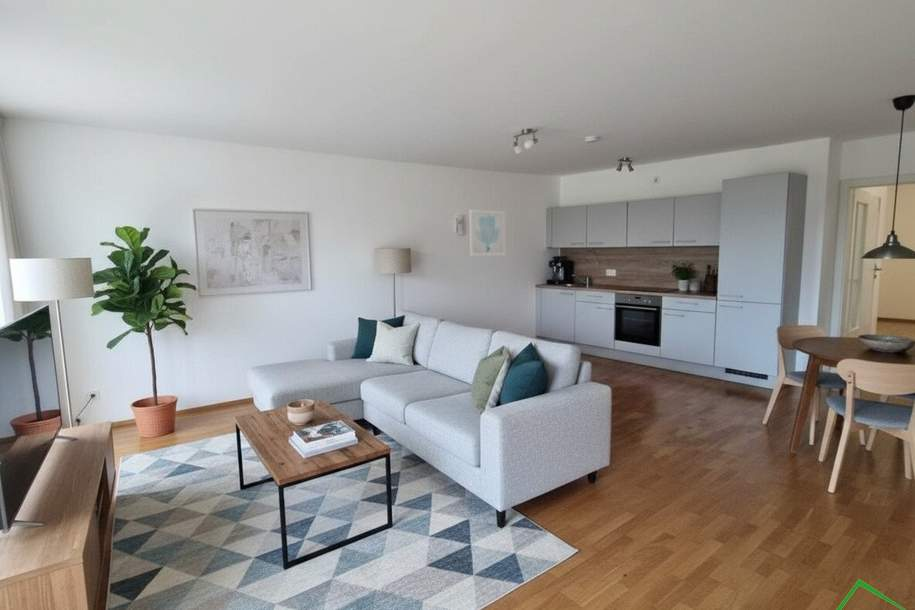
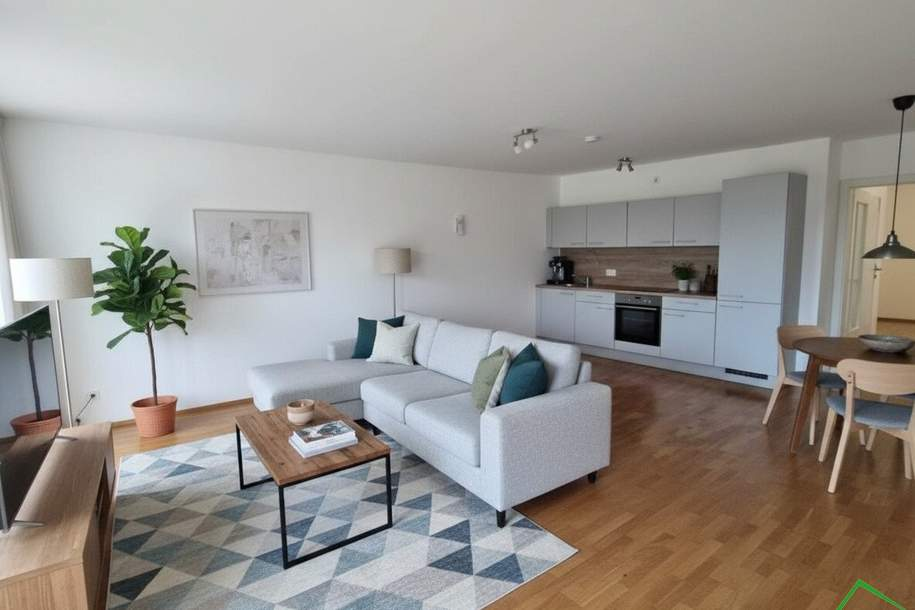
- wall art [469,208,506,257]
